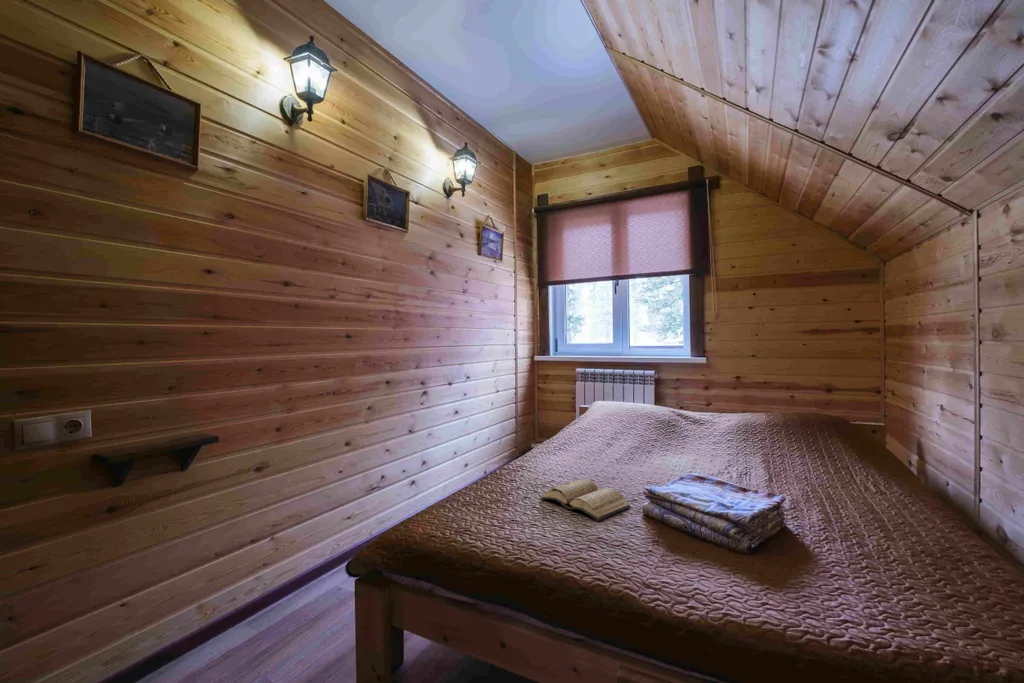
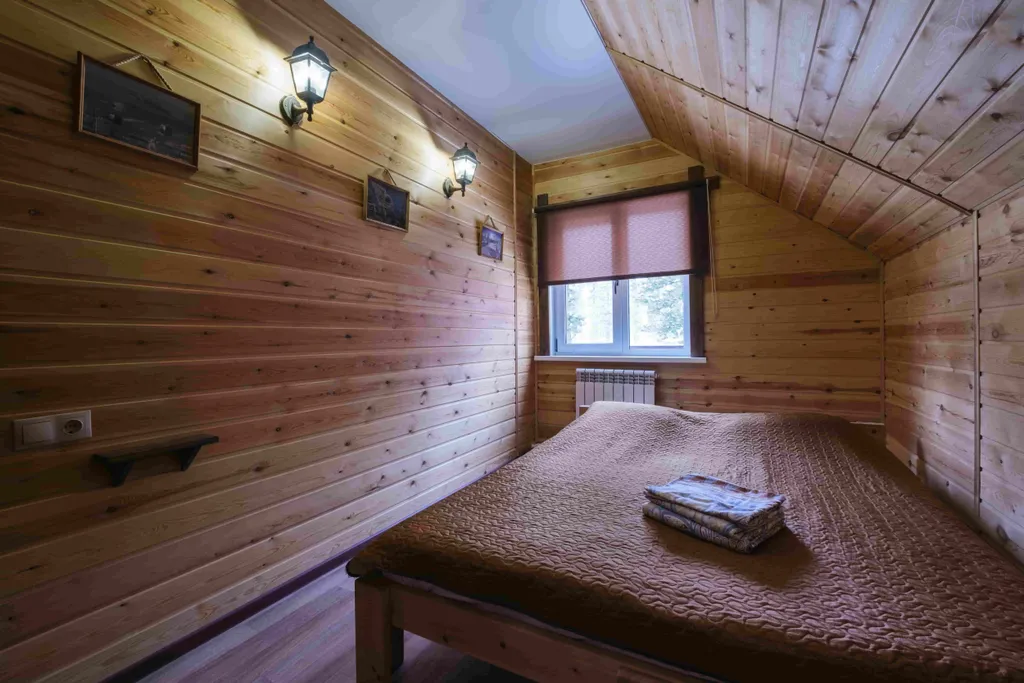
- diary [540,478,631,522]
